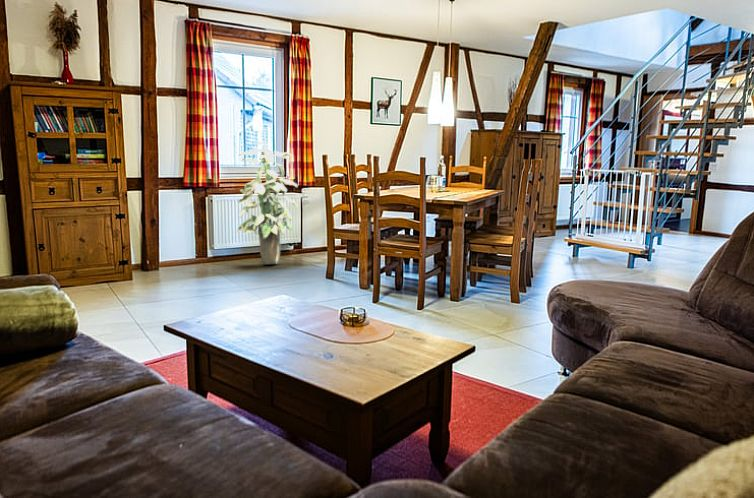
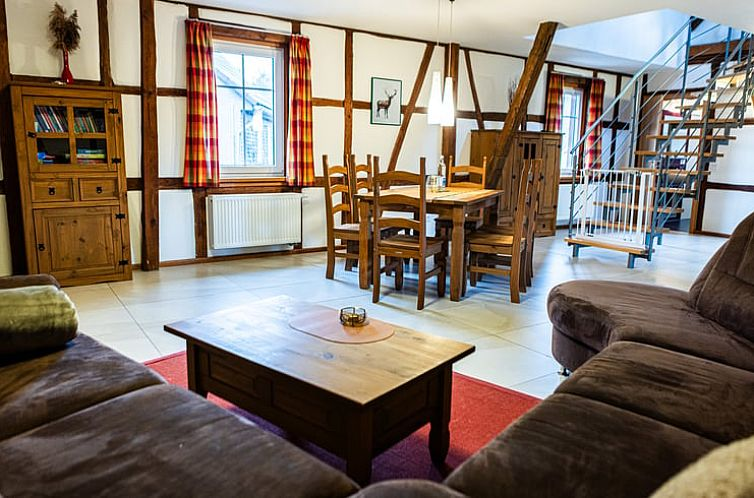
- indoor plant [236,141,299,265]
